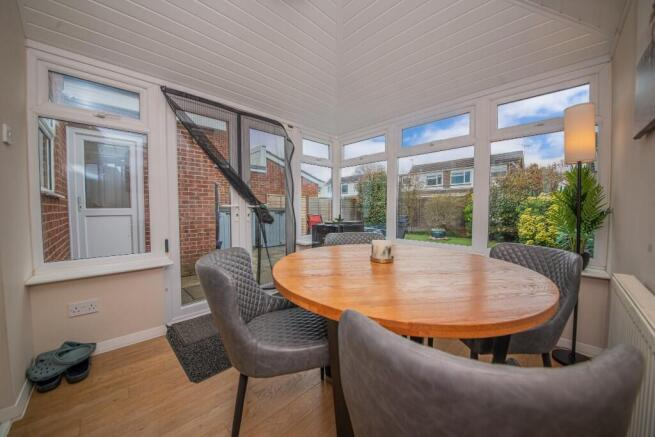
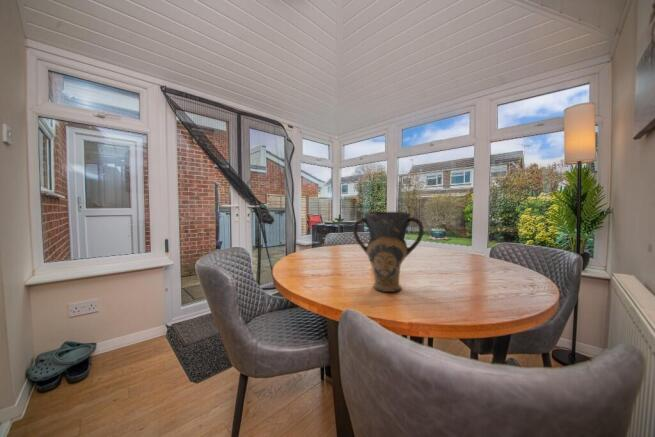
+ vase [352,211,425,293]
